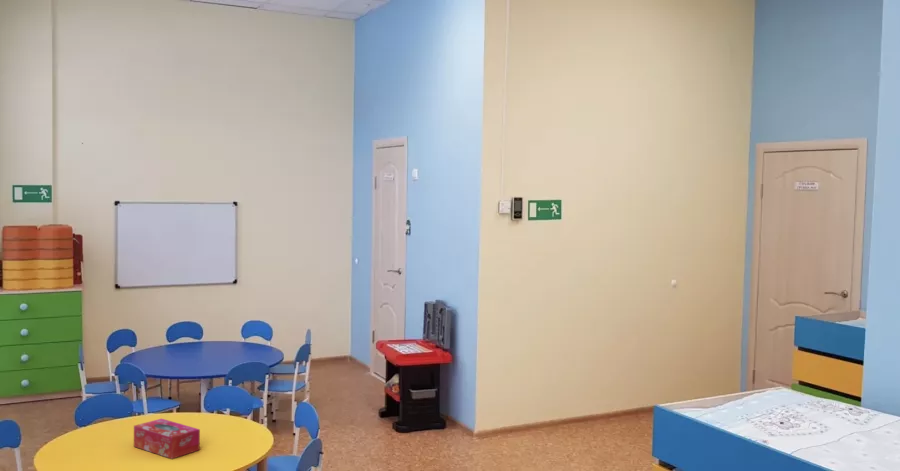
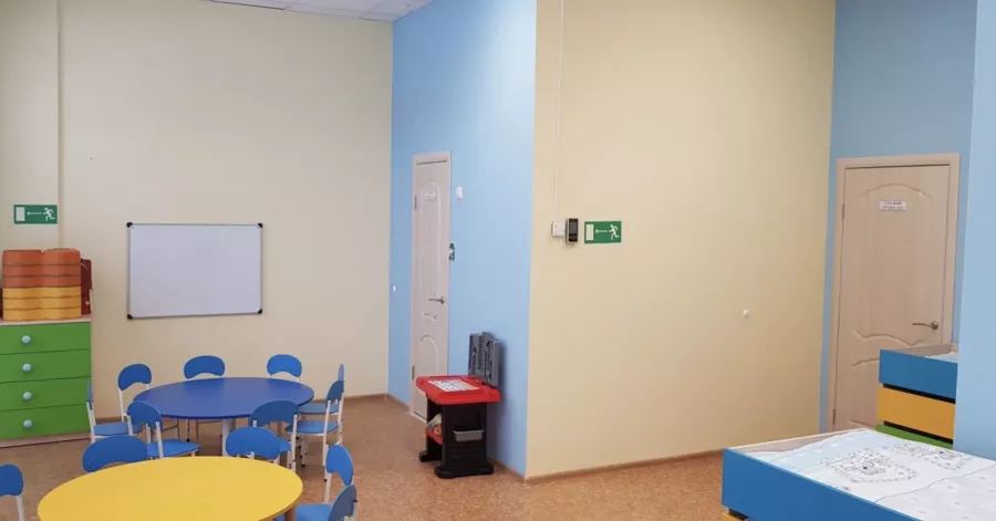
- tissue box [133,418,201,460]
